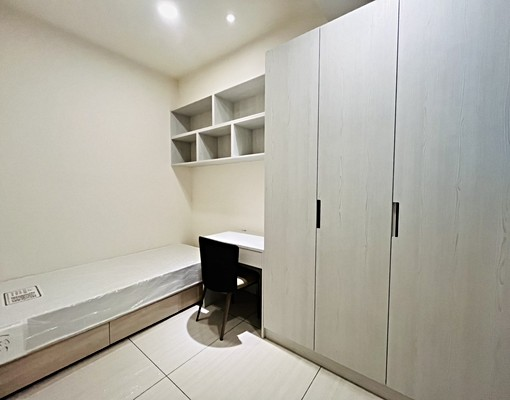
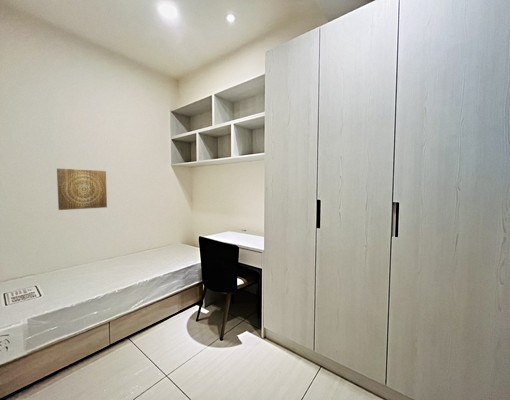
+ wall art [56,168,108,211]
